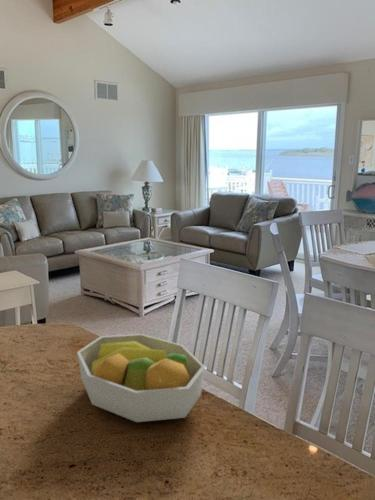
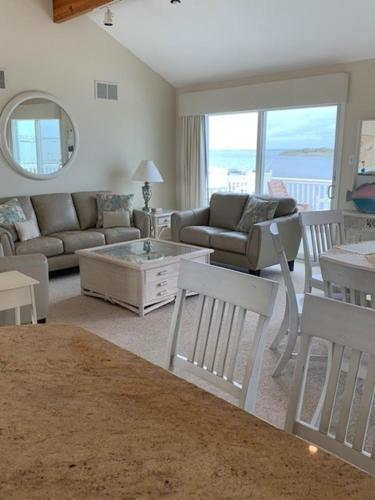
- fruit bowl [76,333,206,423]
